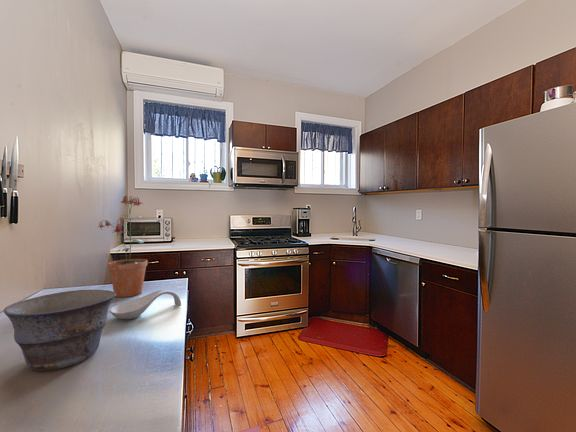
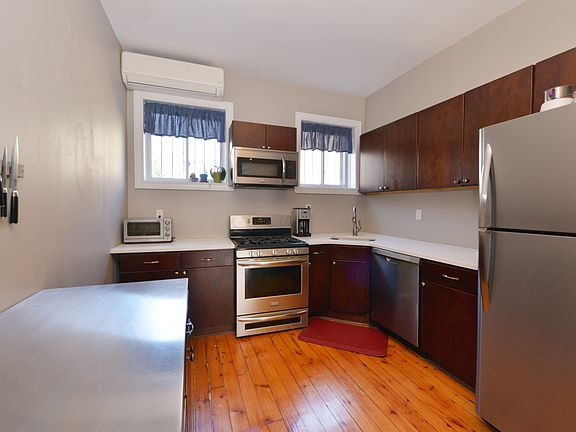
- bowl [3,289,116,373]
- potted plant [97,194,148,298]
- spoon rest [109,289,182,320]
